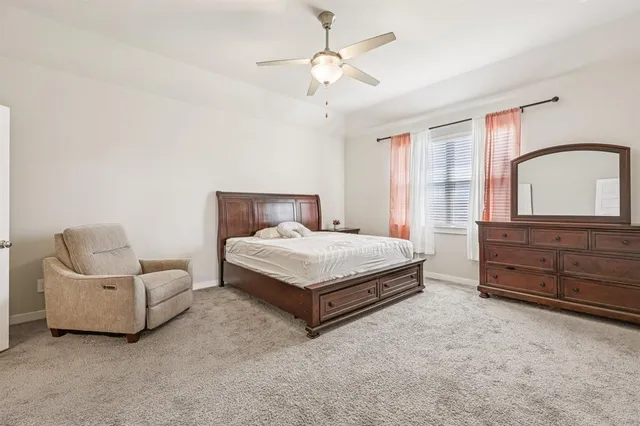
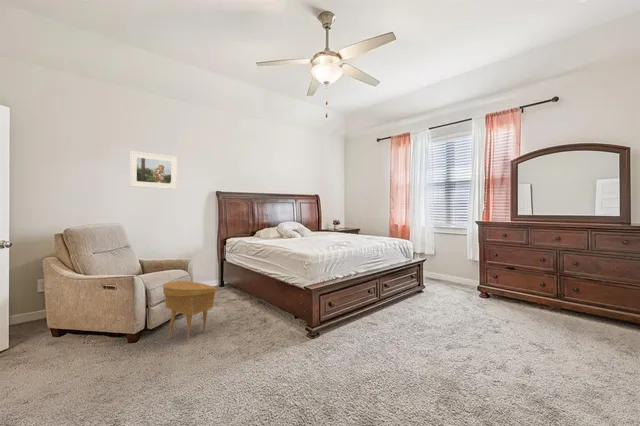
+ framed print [129,150,178,190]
+ side table [162,280,218,345]
